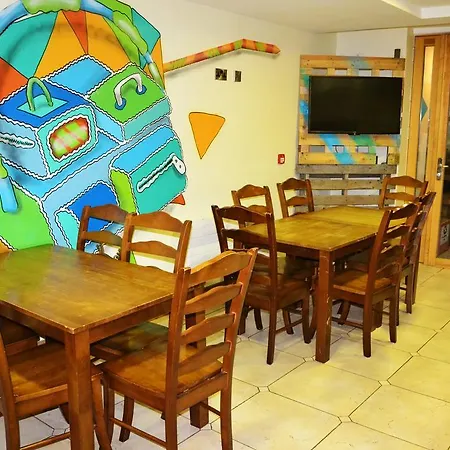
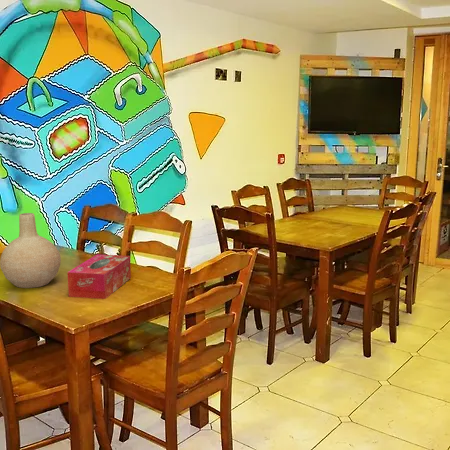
+ tissue box [67,253,132,300]
+ vase [0,212,62,289]
